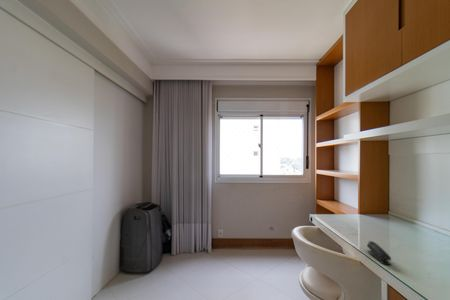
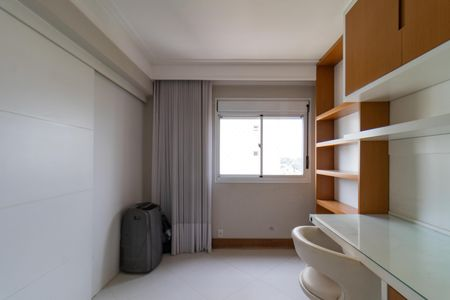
- stapler [366,240,393,266]
